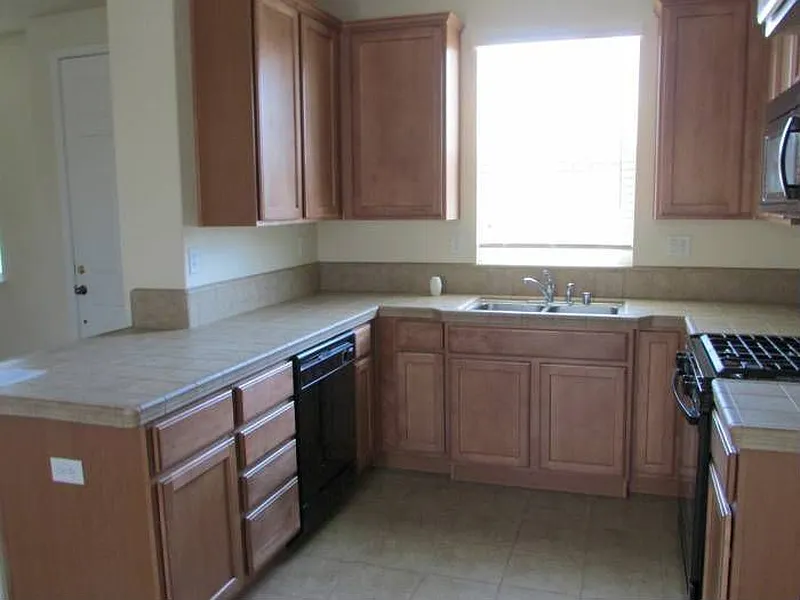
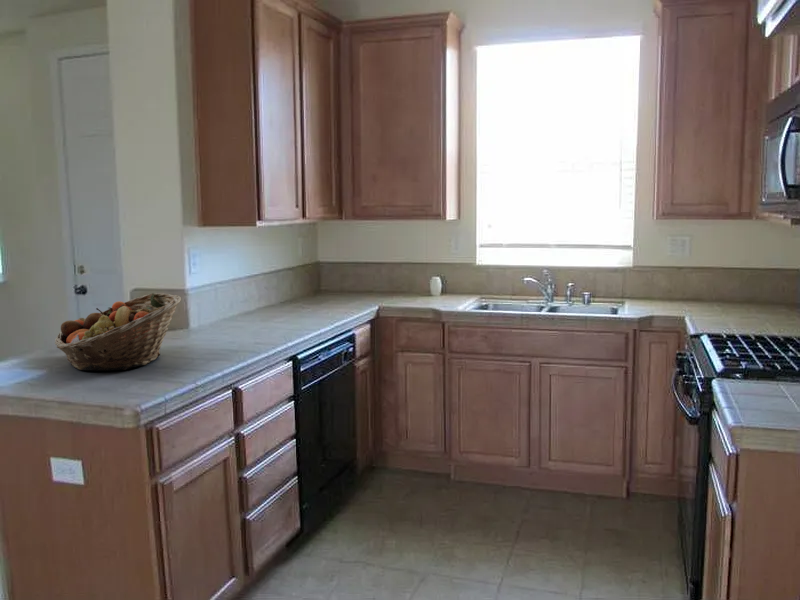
+ fruit basket [54,292,182,372]
